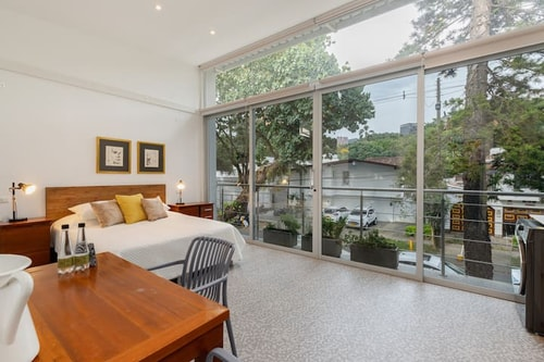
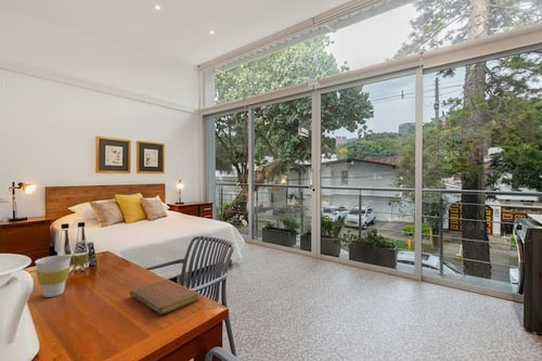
+ notebook [129,279,201,315]
+ cup [34,254,73,298]
